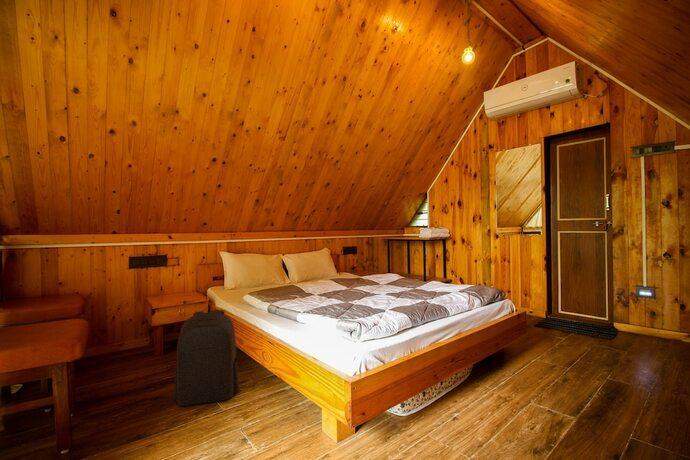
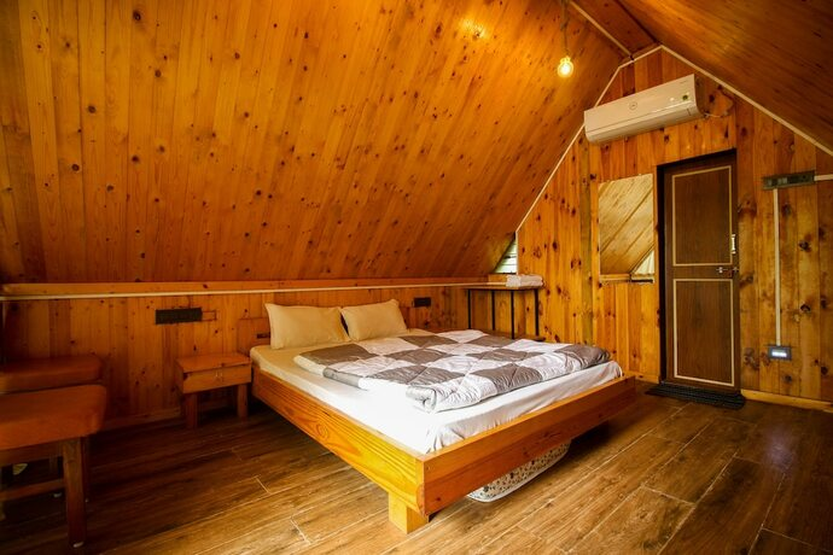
- backpack [173,307,240,407]
